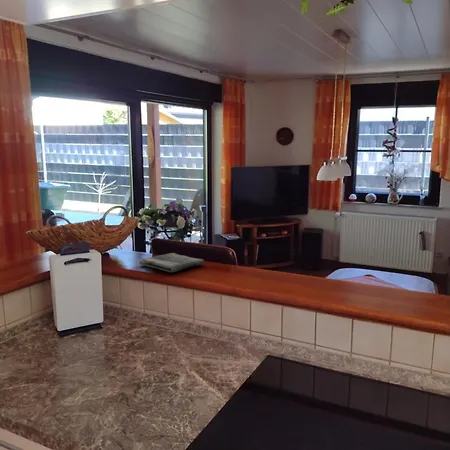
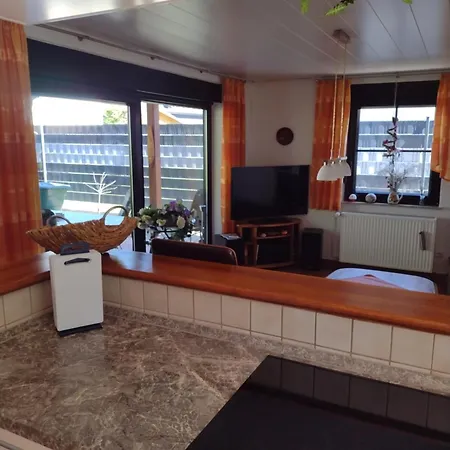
- dish towel [138,252,205,273]
